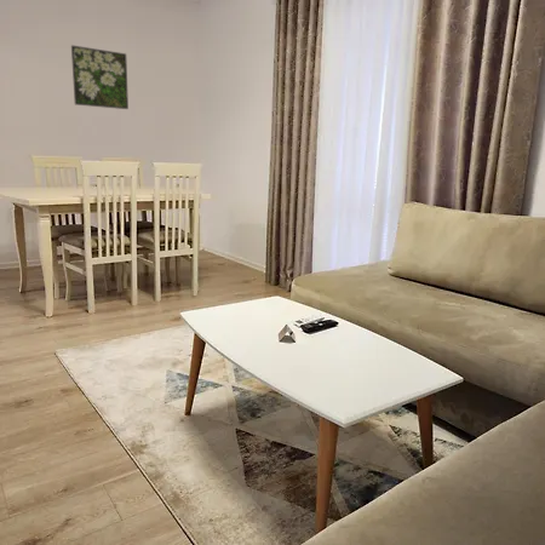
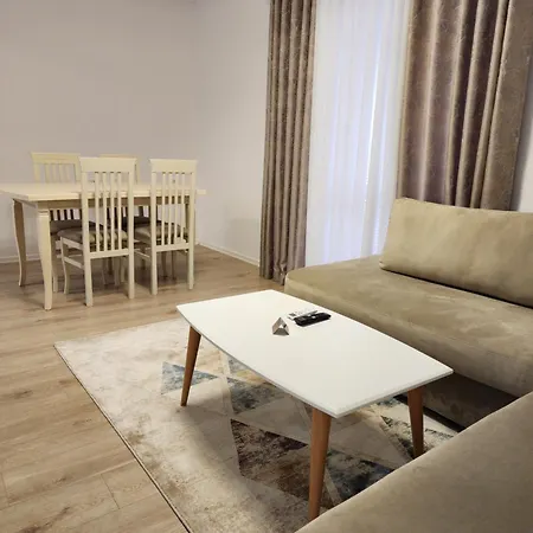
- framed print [70,44,130,110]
